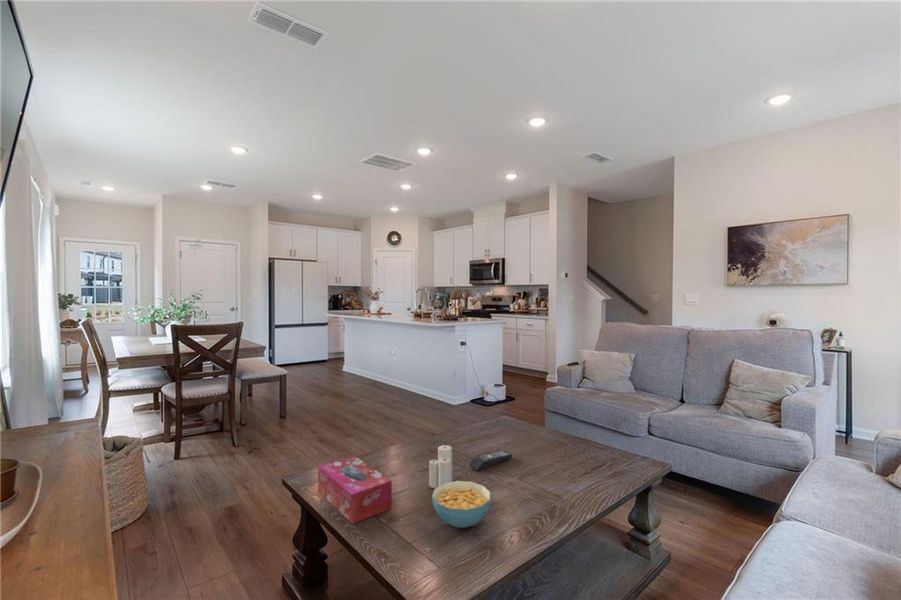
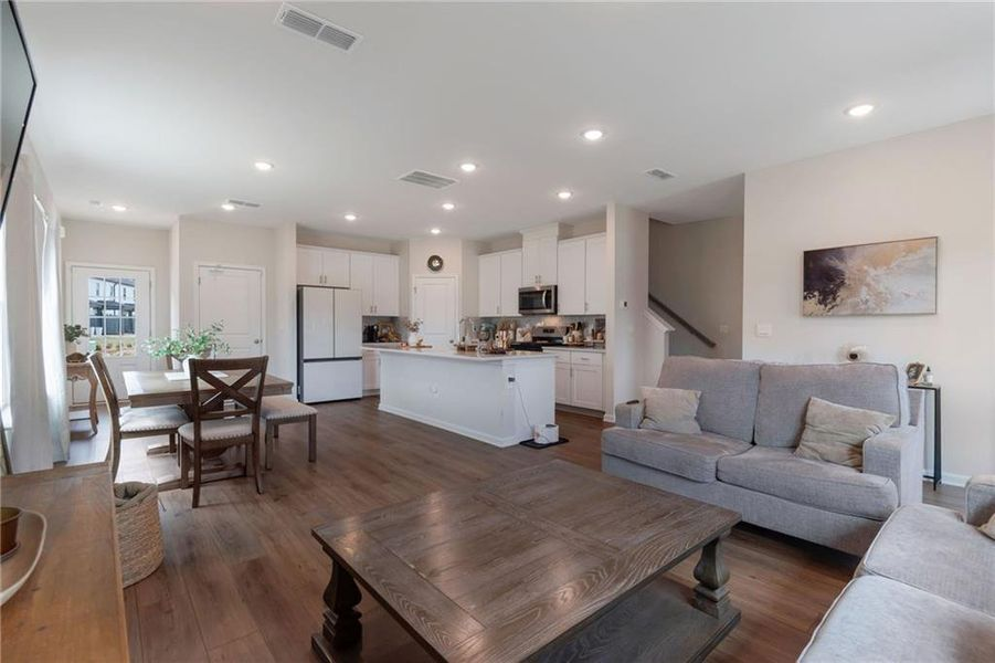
- remote control [469,450,513,472]
- cereal bowl [431,480,492,529]
- candle [428,444,453,489]
- tissue box [317,455,393,525]
